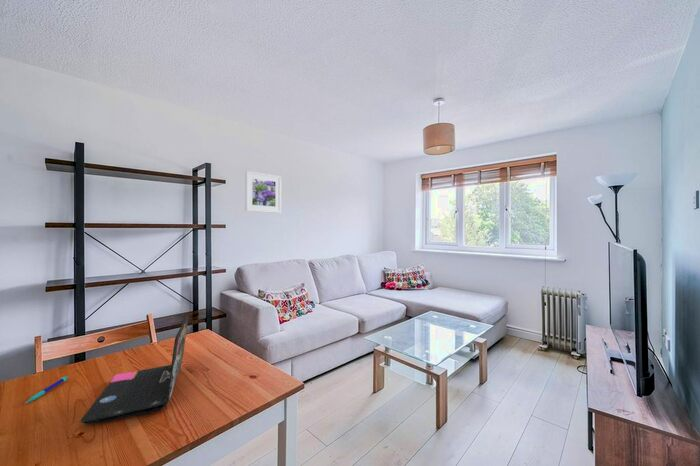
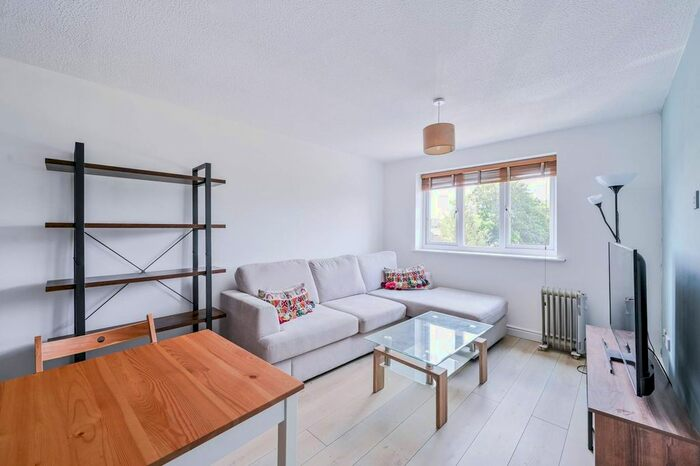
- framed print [244,170,282,214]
- laptop [80,314,189,425]
- pen [25,375,69,404]
